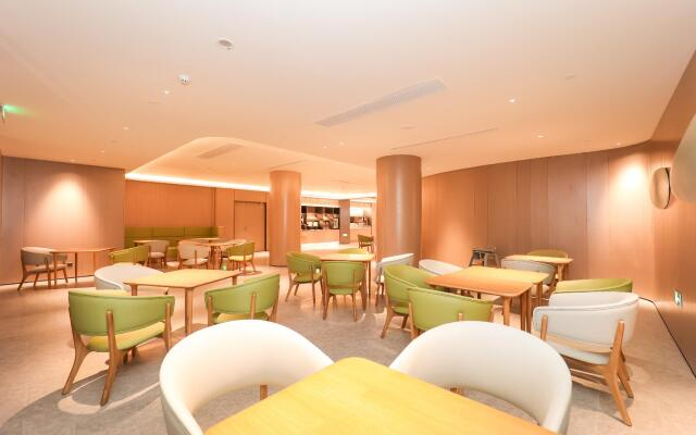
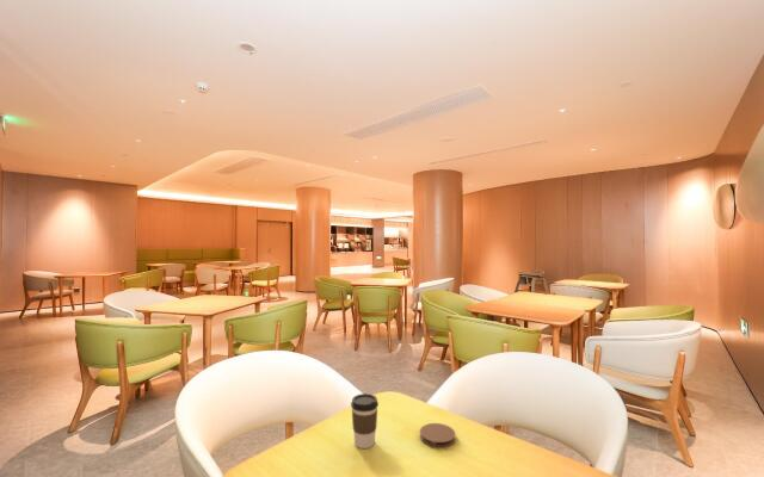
+ coaster [419,422,456,448]
+ coffee cup [350,392,380,450]
